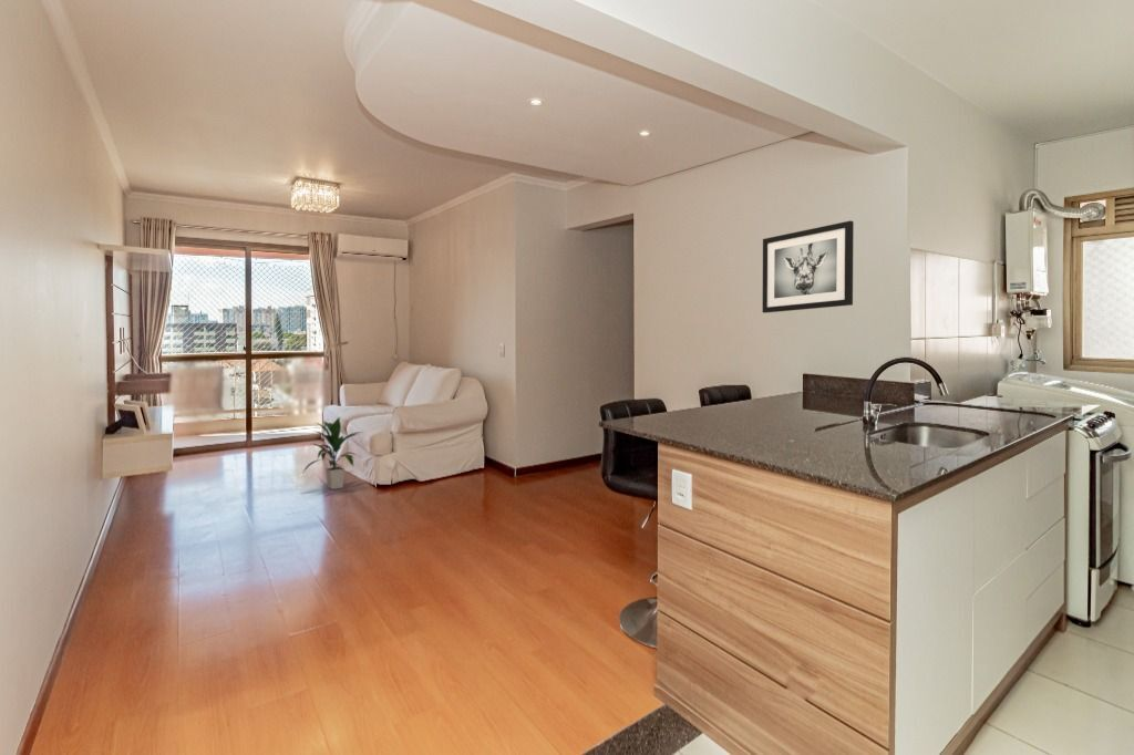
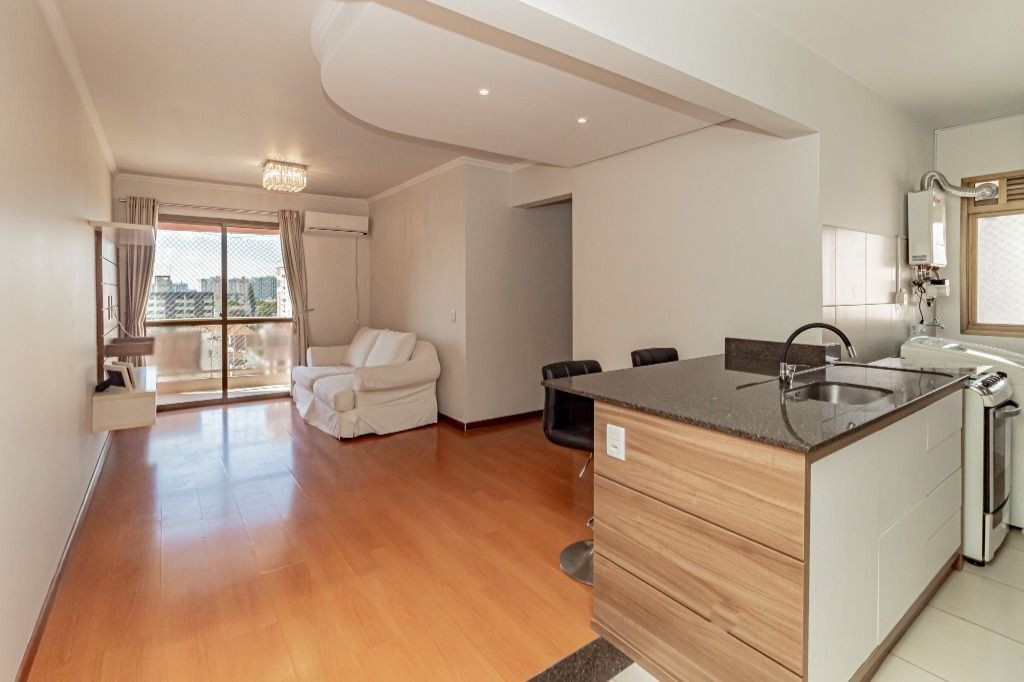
- indoor plant [302,416,363,490]
- wall art [762,219,855,313]
